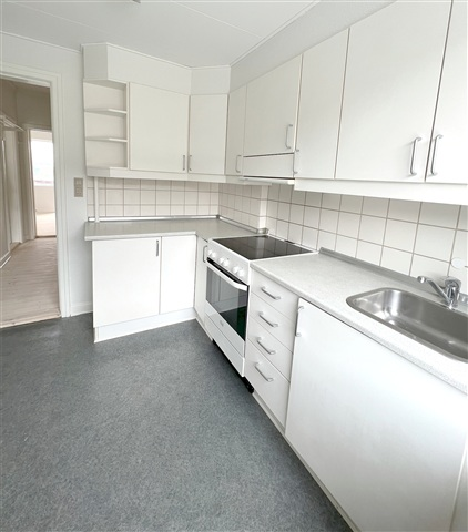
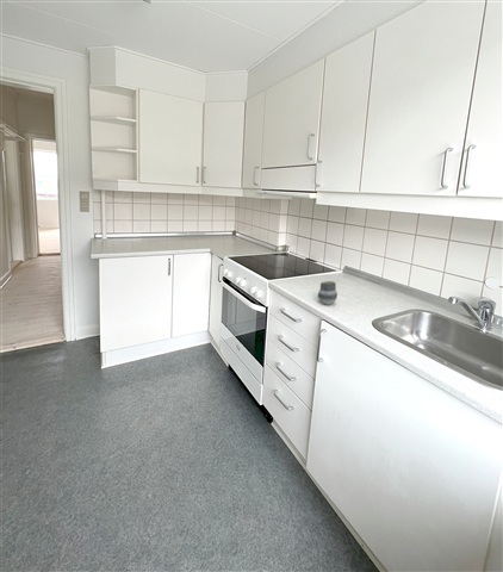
+ cup [317,280,339,306]
